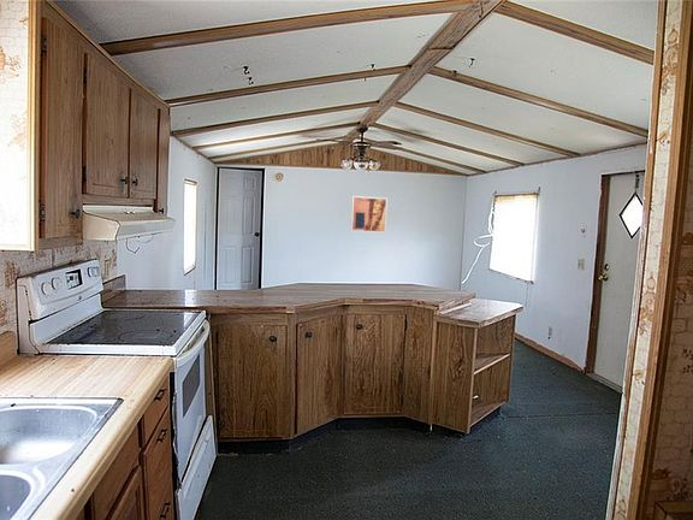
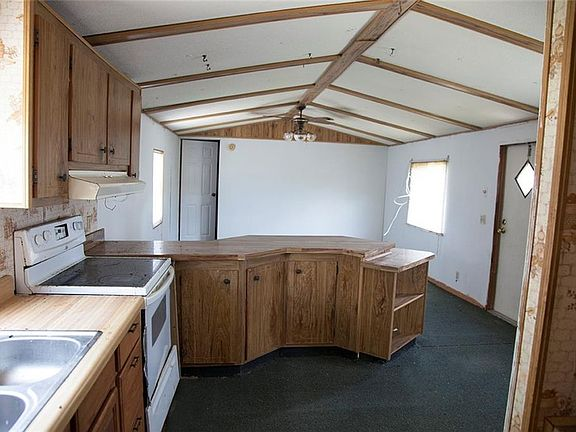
- wall art [350,195,389,235]
